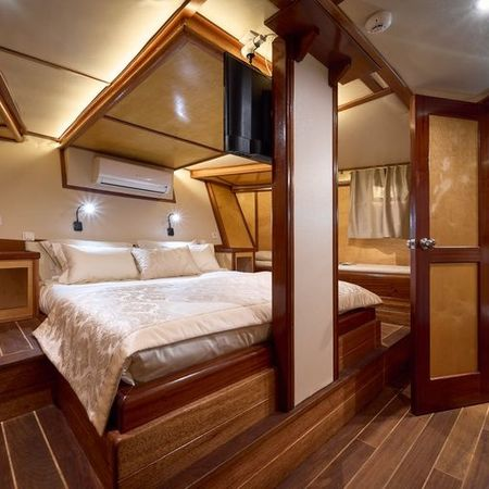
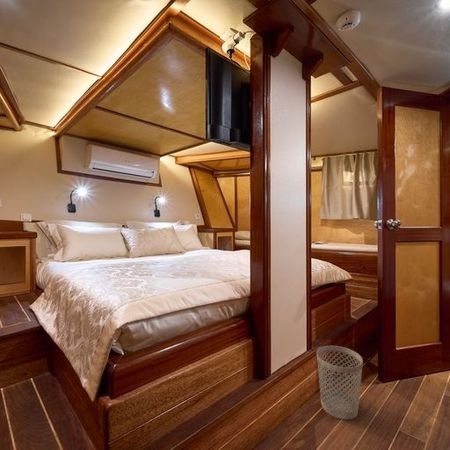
+ wastebasket [316,345,364,421]
